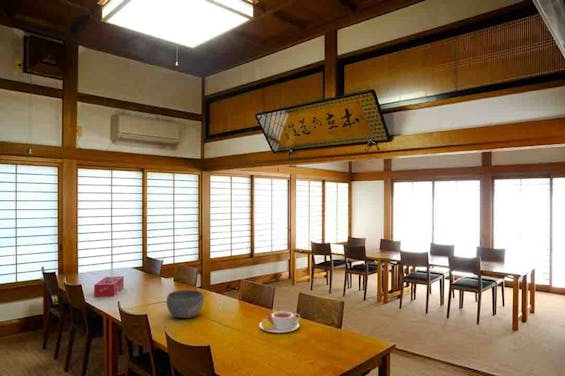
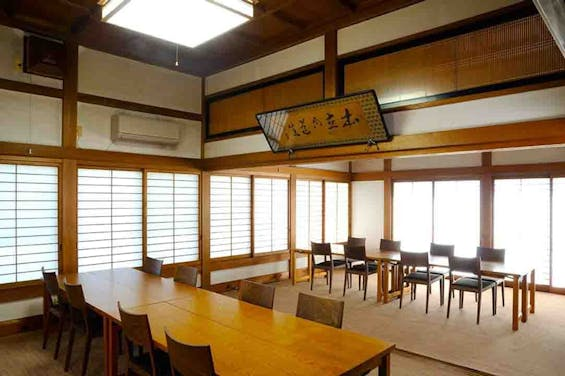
- tissue box [93,275,125,298]
- tea set [258,310,301,334]
- bowl [166,289,205,319]
